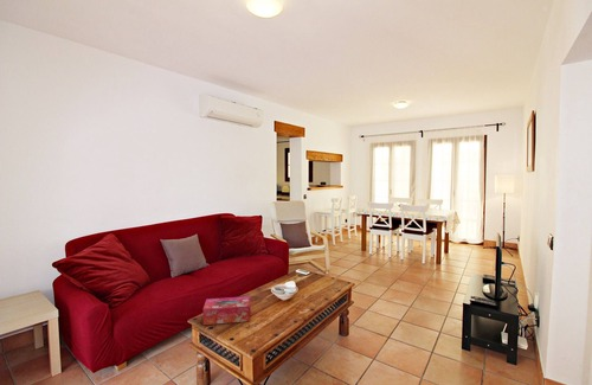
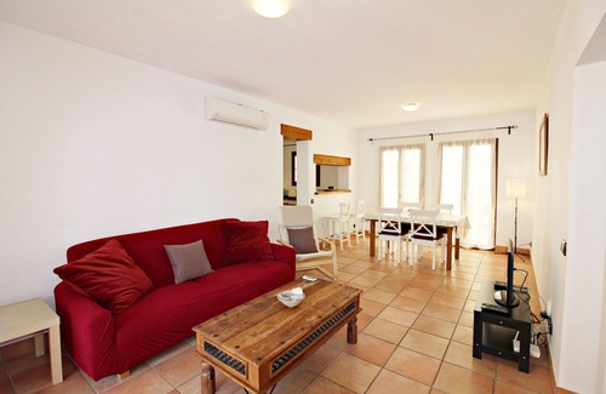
- tissue box [202,295,251,326]
